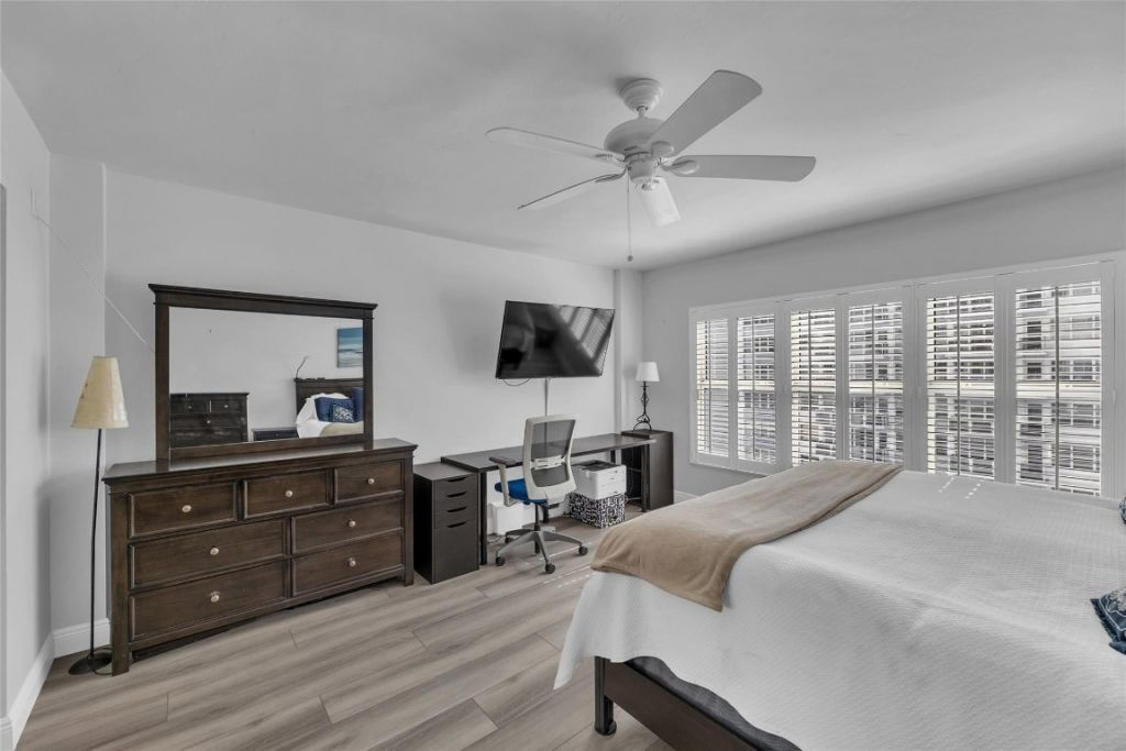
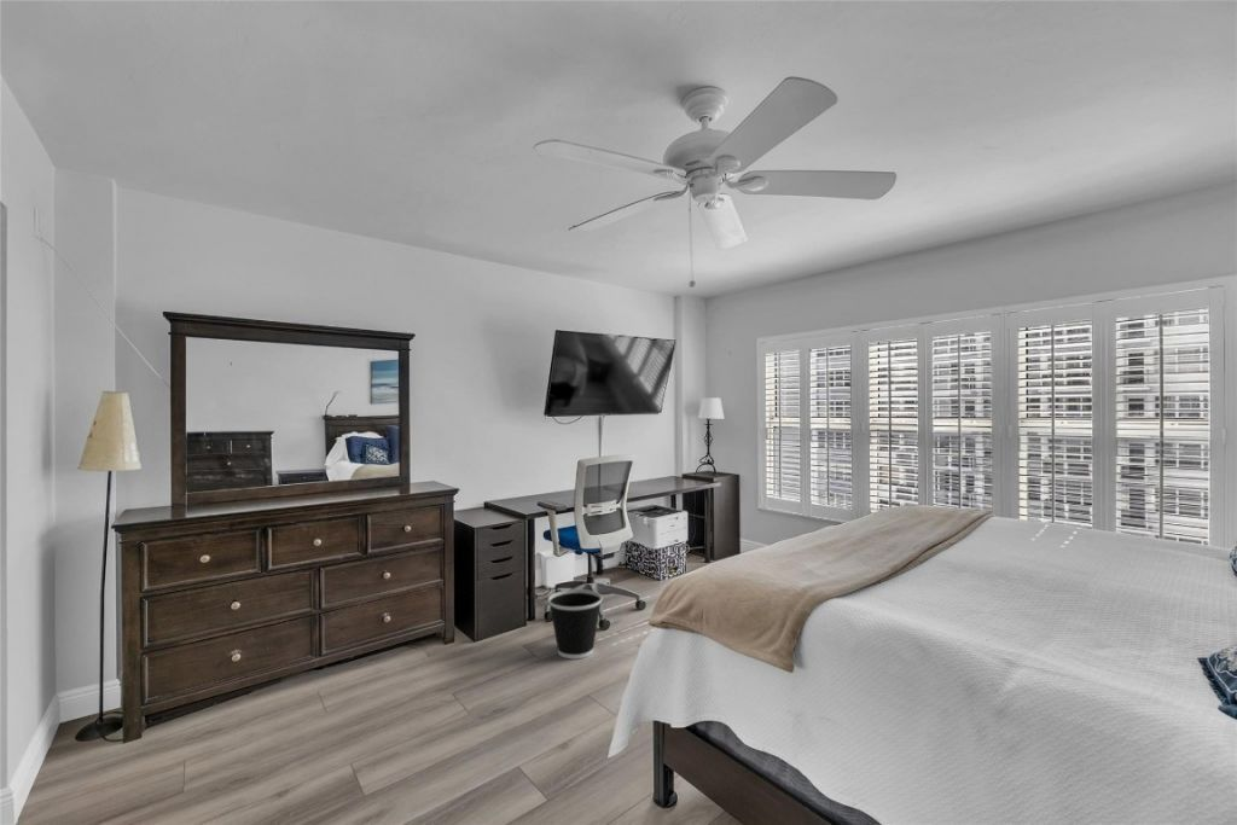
+ wastebasket [547,588,603,660]
